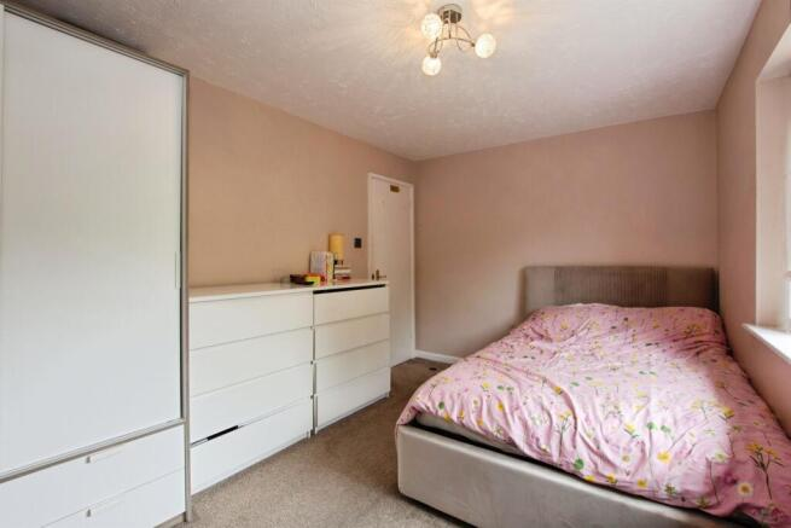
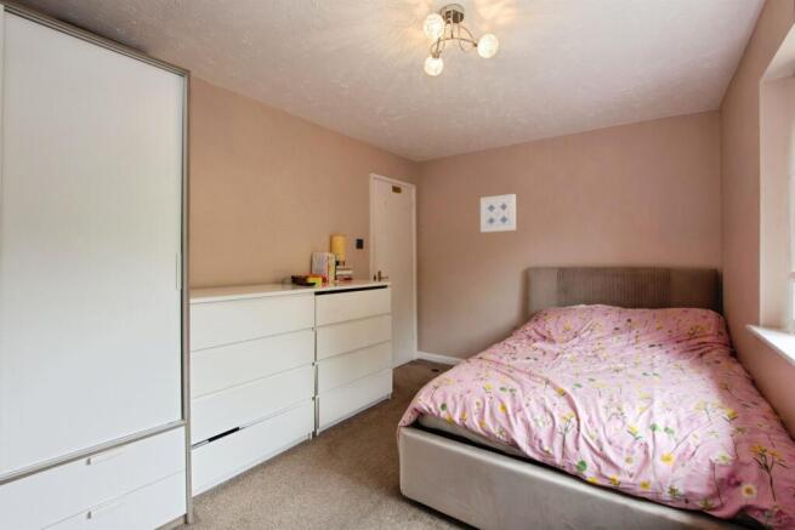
+ wall art [479,193,517,234]
